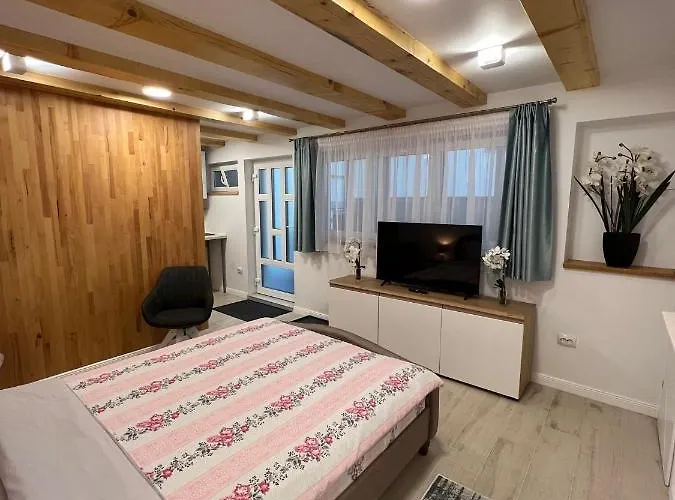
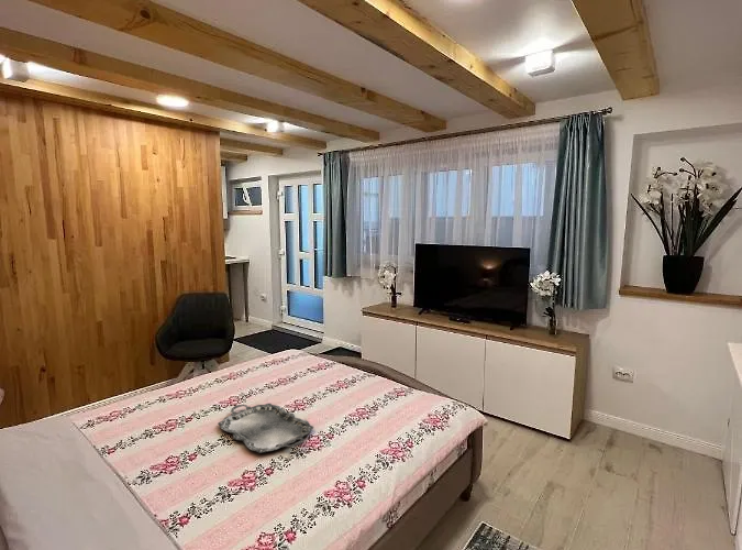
+ serving tray [217,403,314,454]
